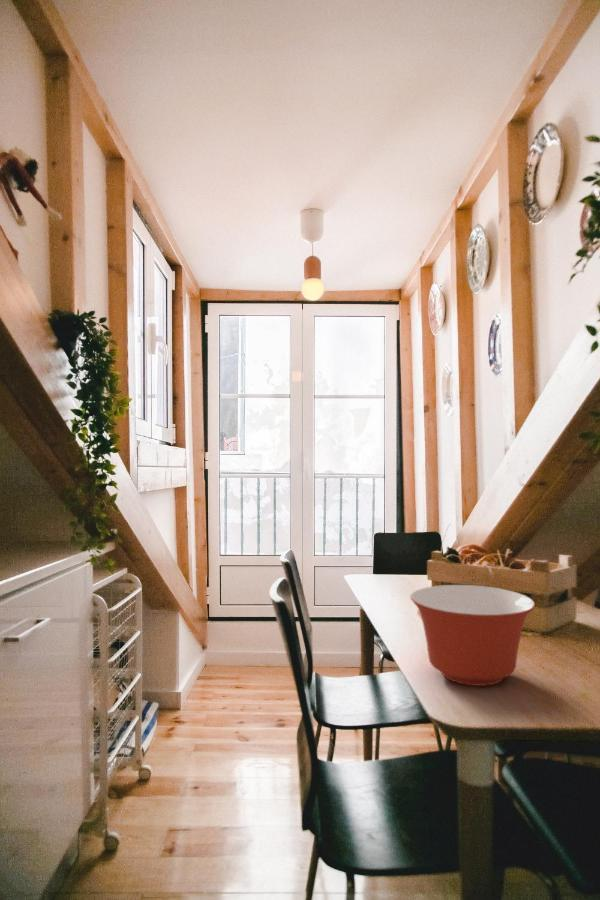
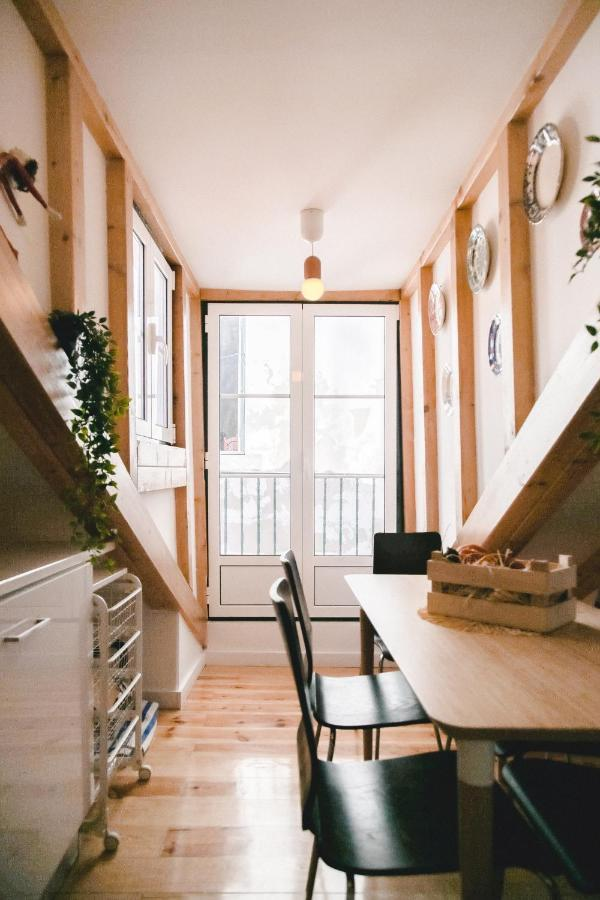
- mixing bowl [409,584,536,687]
